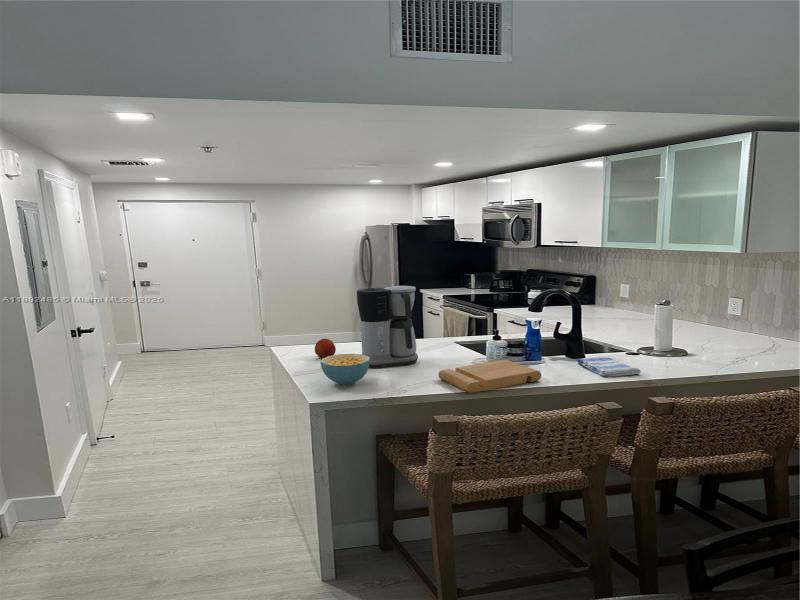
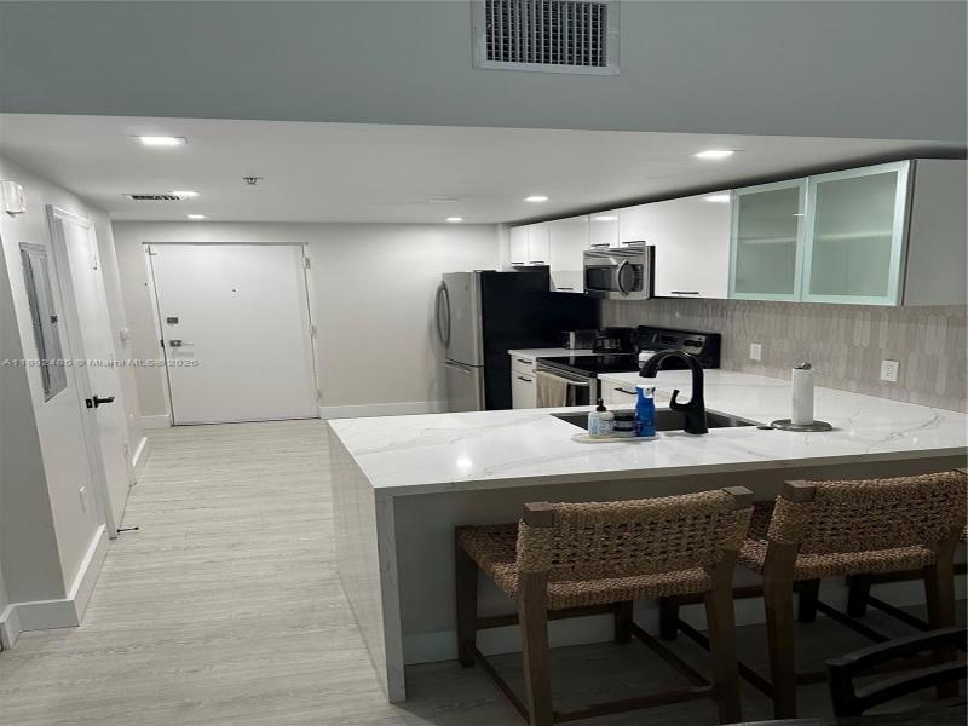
- cereal bowl [319,353,370,386]
- dish towel [576,356,641,378]
- cutting board [438,359,542,394]
- coffee maker [356,285,419,369]
- fruit [314,338,337,359]
